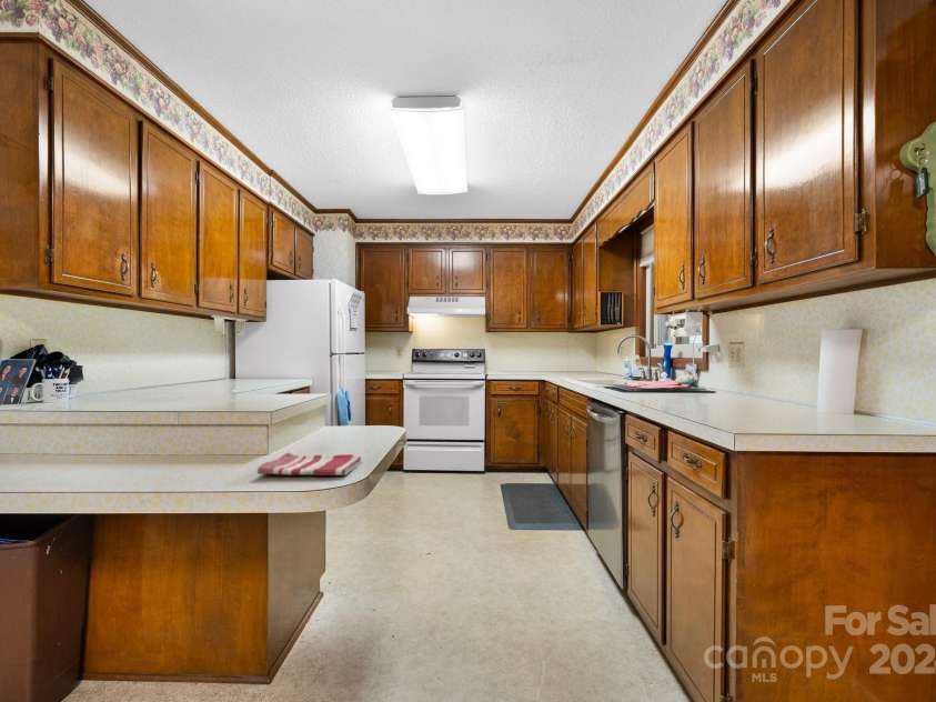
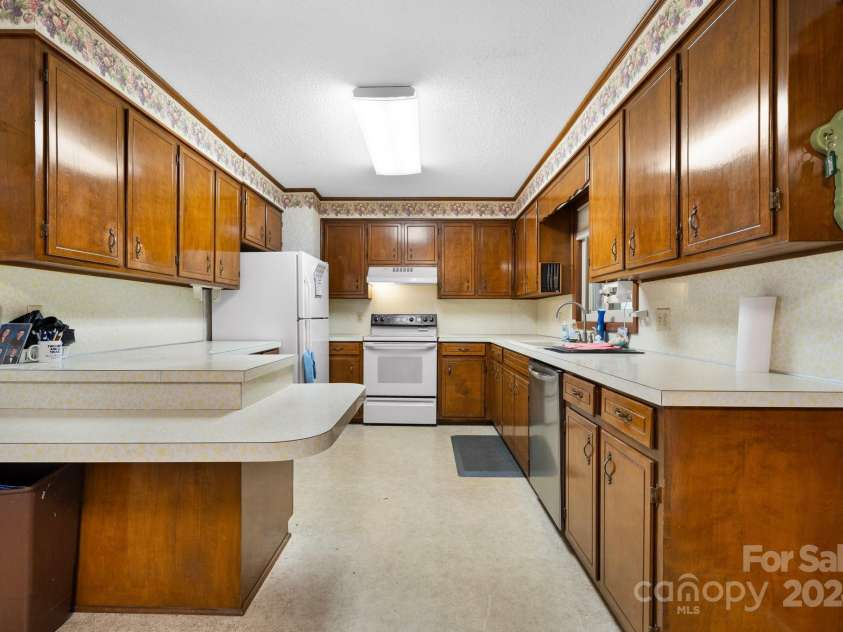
- dish towel [256,452,363,477]
